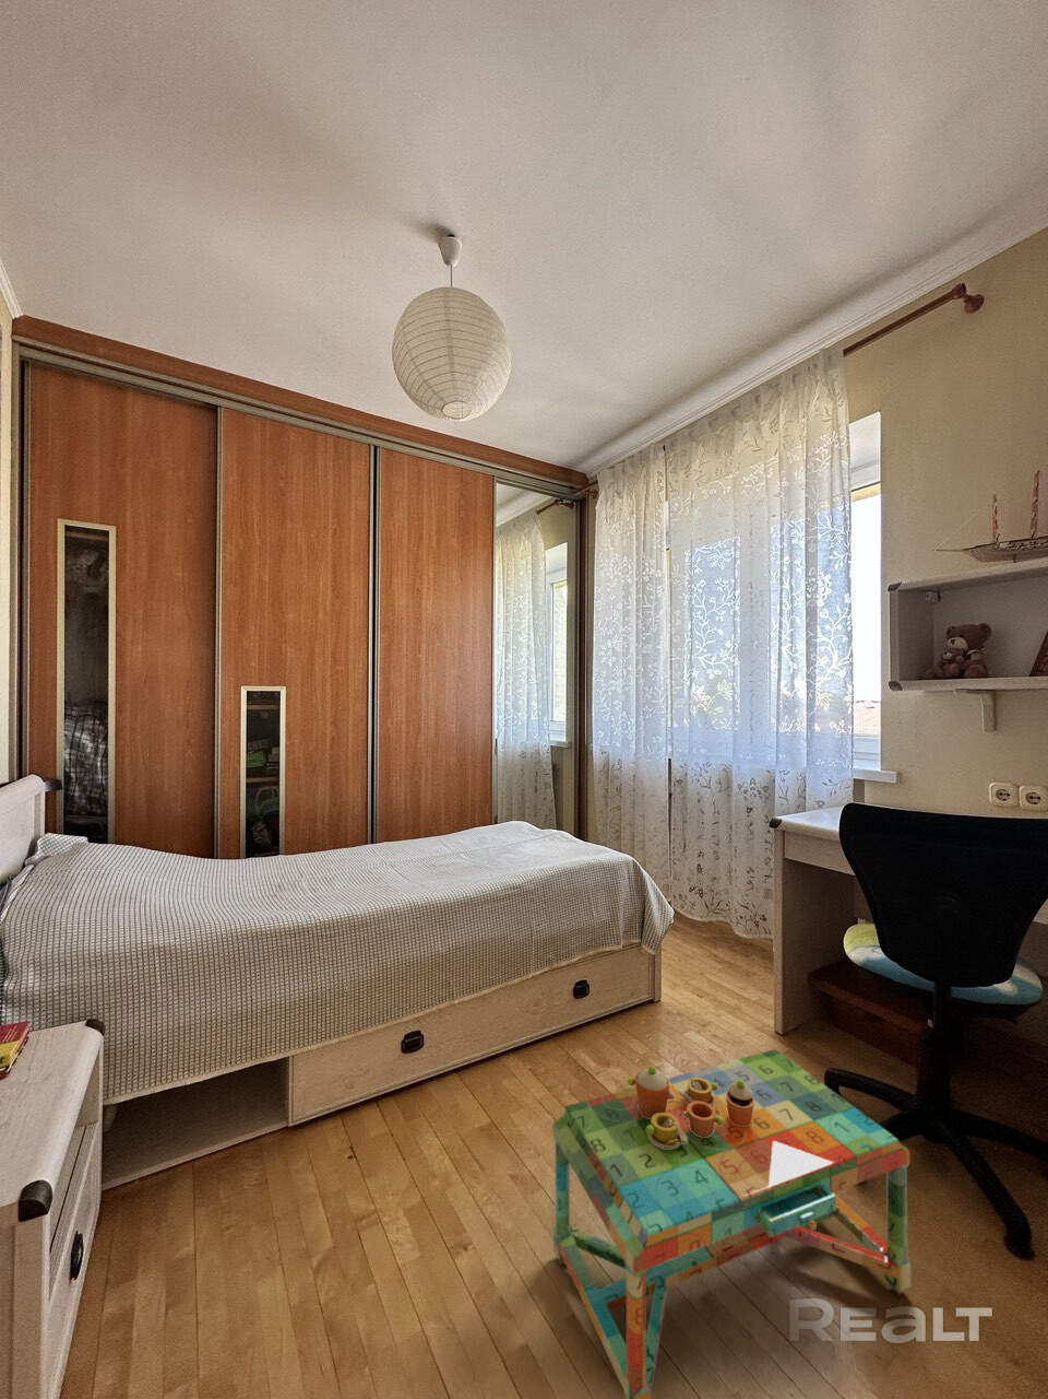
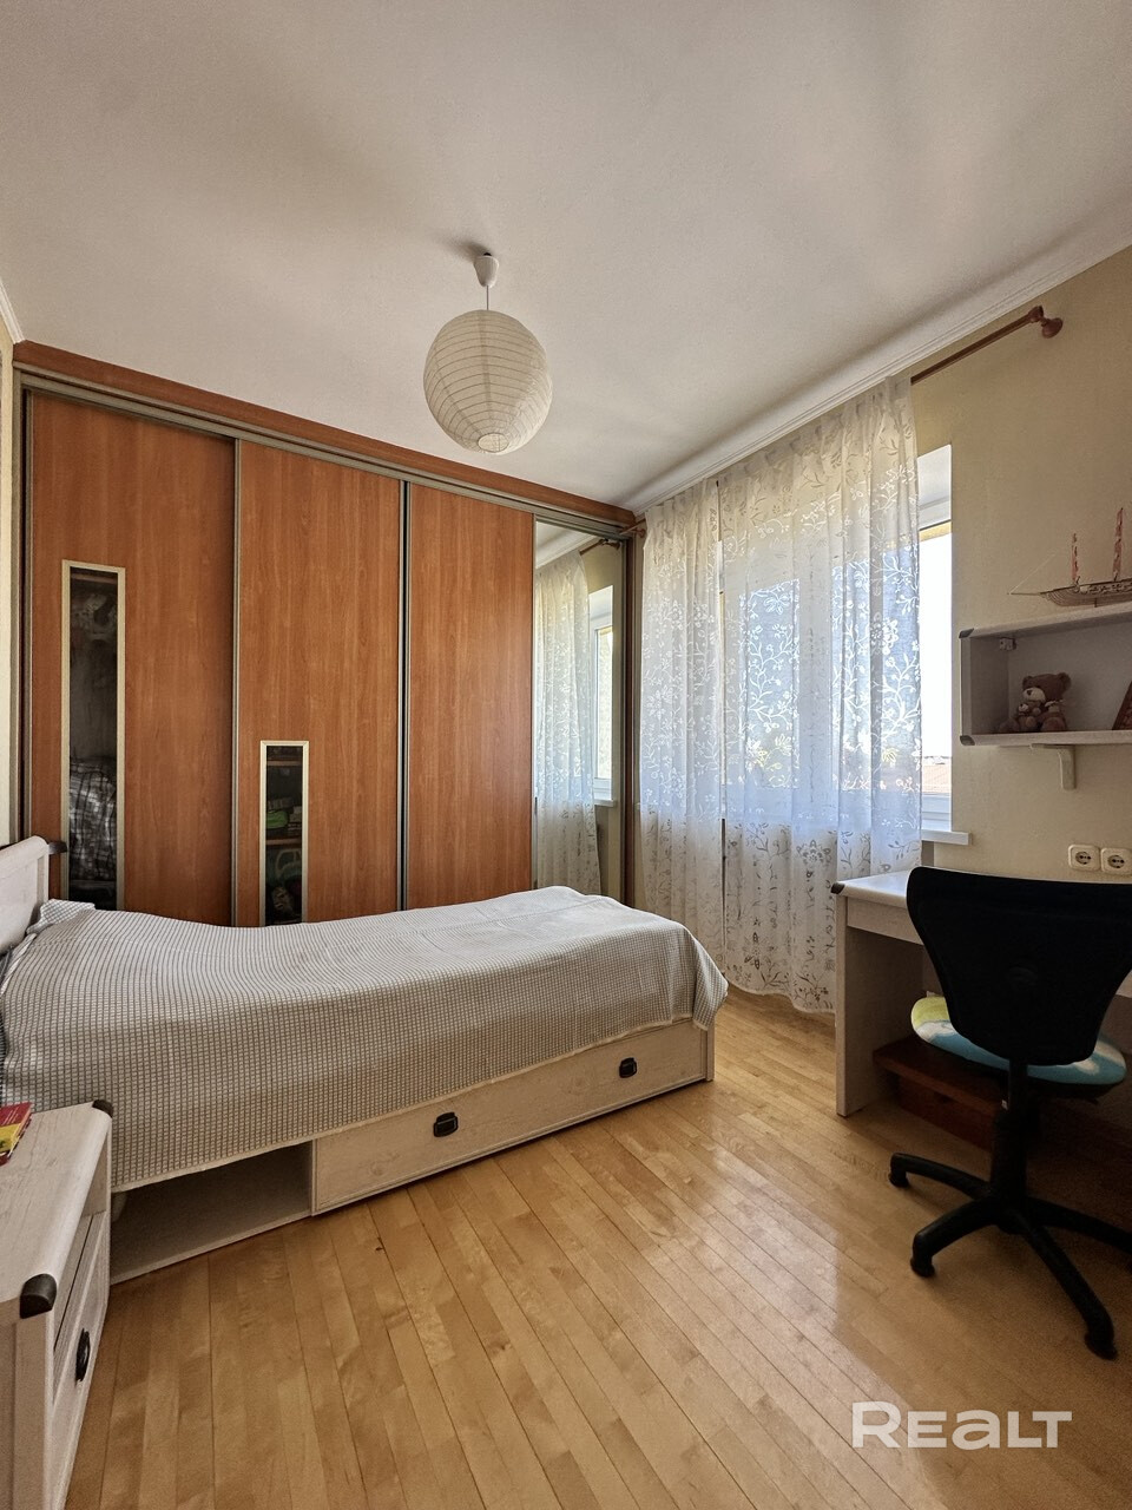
- toy table [553,1049,913,1399]
- toy tea set [626,1064,754,1149]
